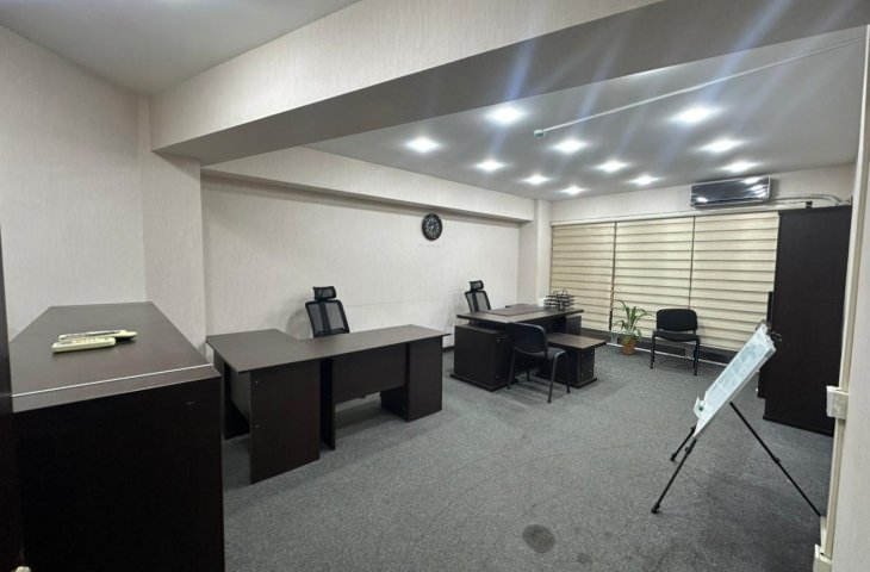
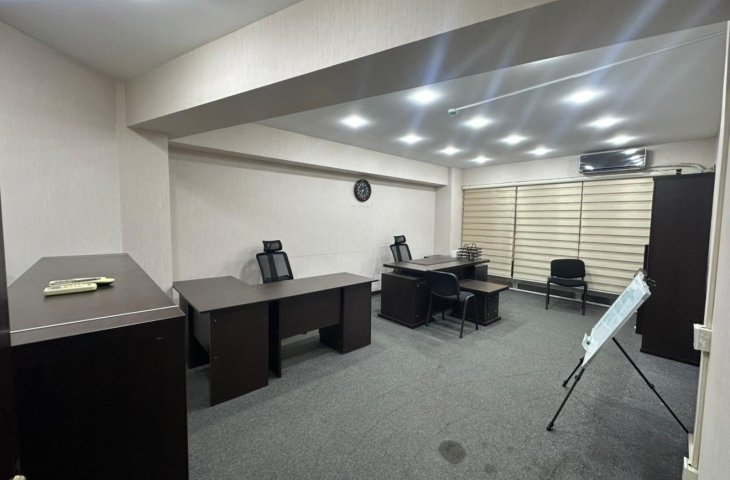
- house plant [613,298,655,356]
